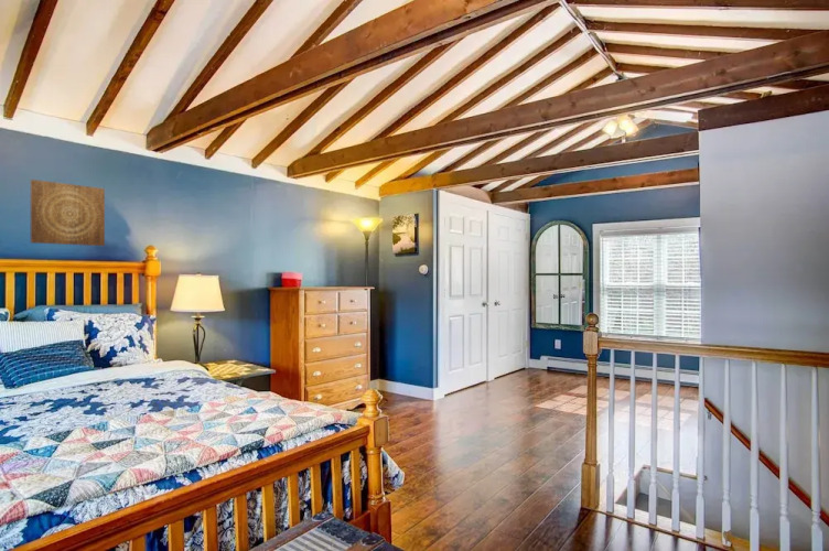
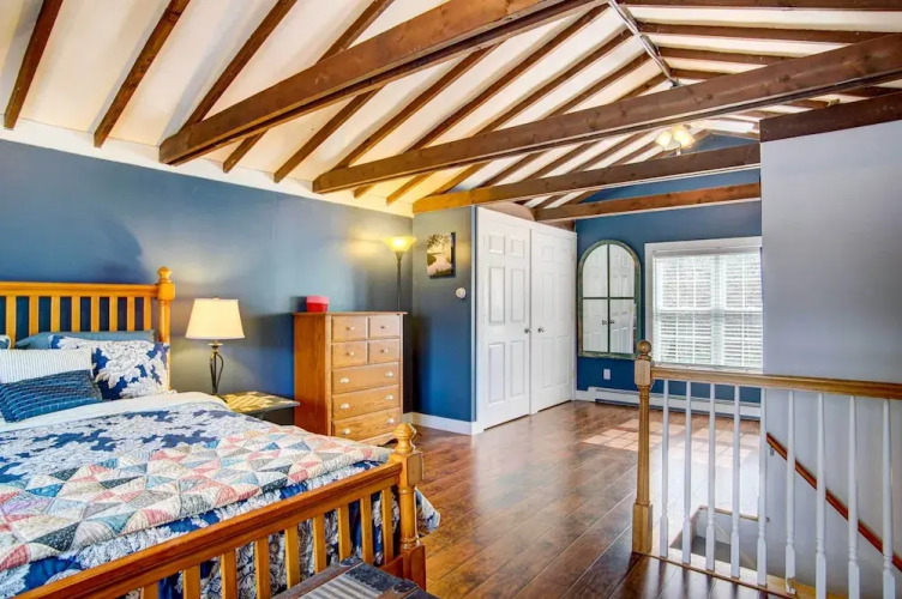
- wall art [30,179,106,247]
